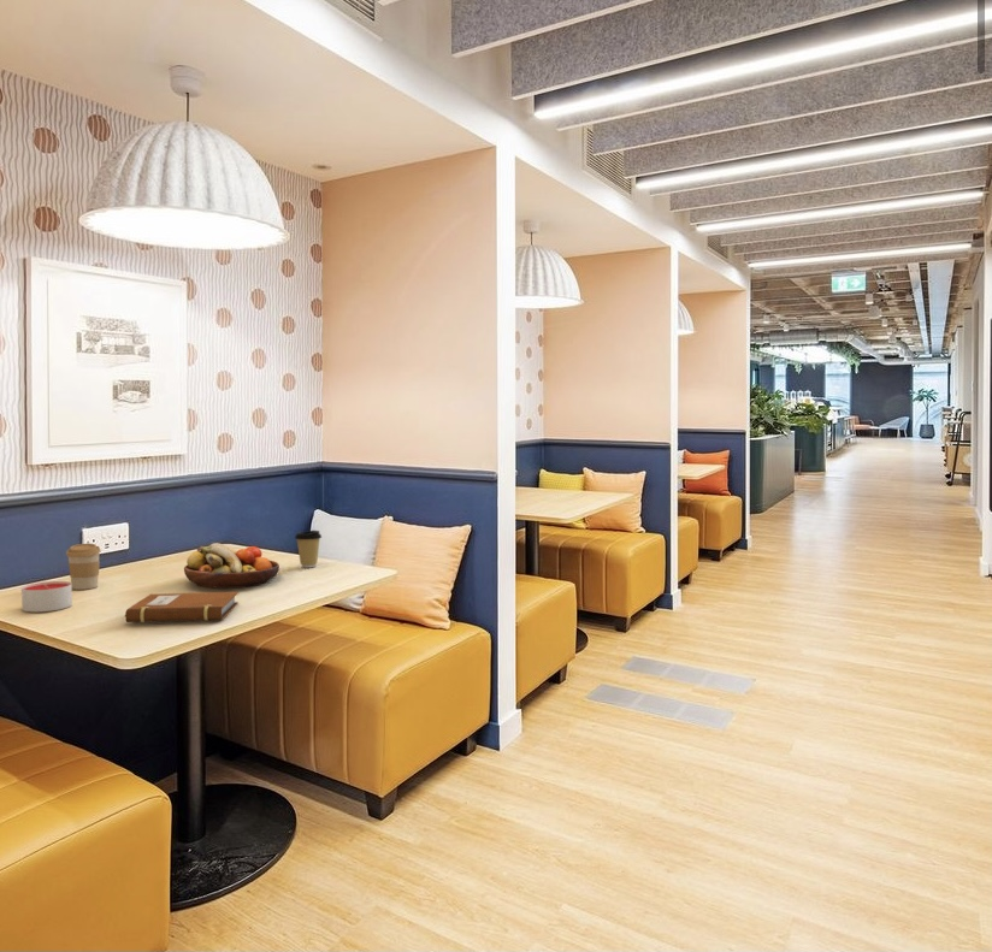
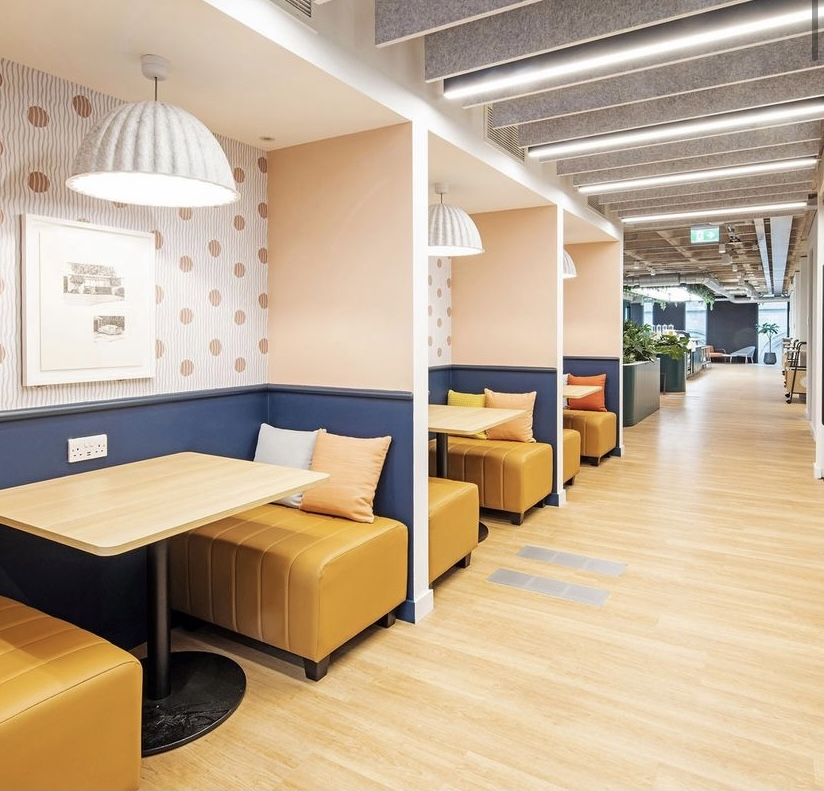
- fruit bowl [183,542,281,590]
- notebook [123,591,240,623]
- candle [20,580,73,613]
- coffee cup [294,530,323,569]
- coffee cup [65,543,102,591]
